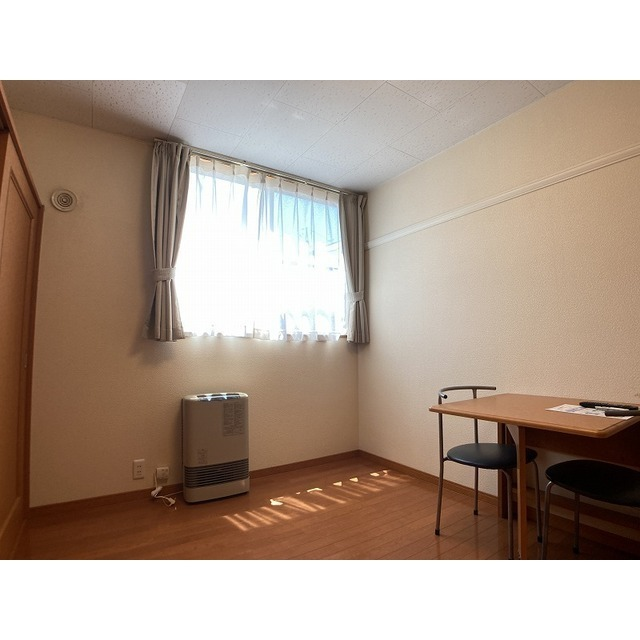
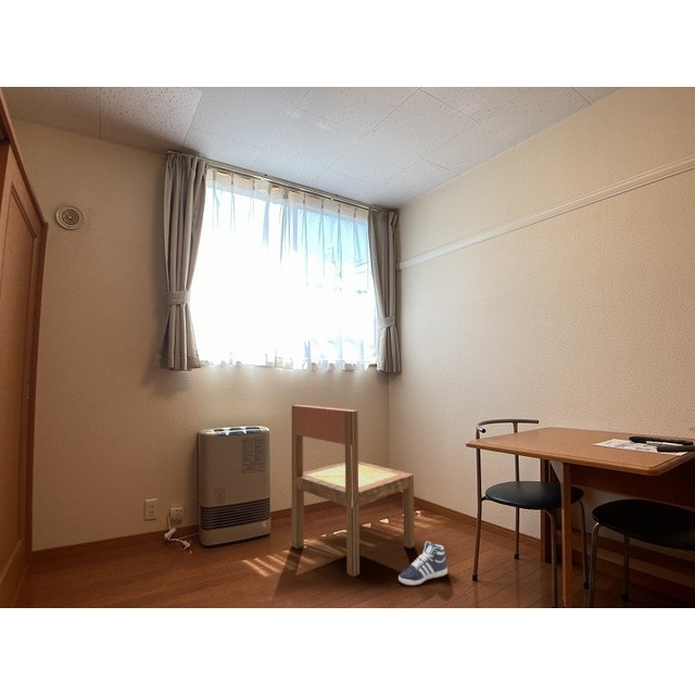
+ dining chair [291,404,416,578]
+ sneaker [397,540,448,586]
